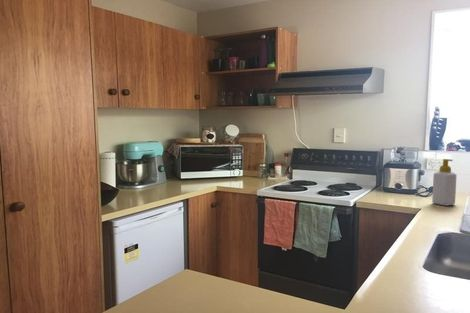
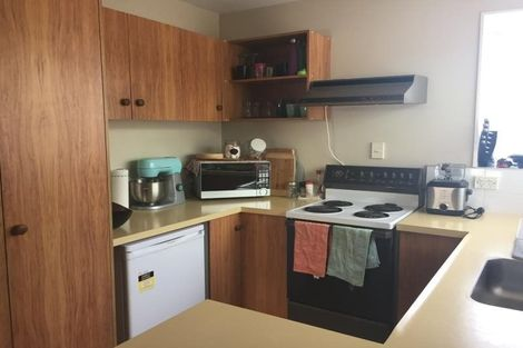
- soap bottle [431,158,458,207]
